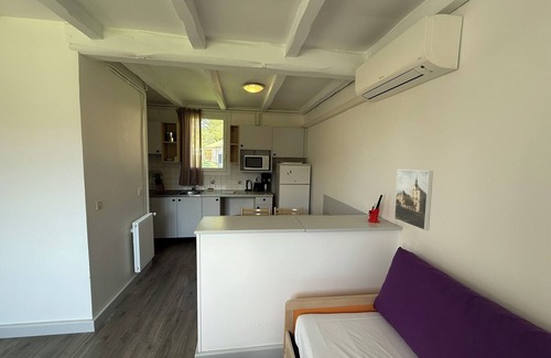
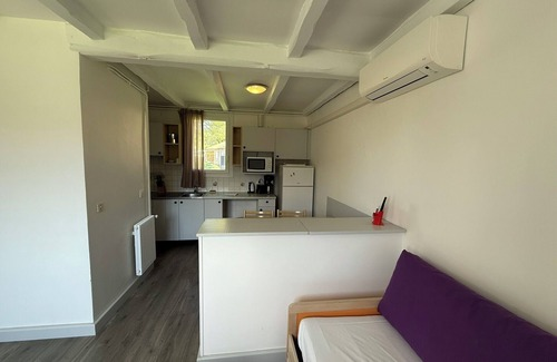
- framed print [393,169,434,231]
